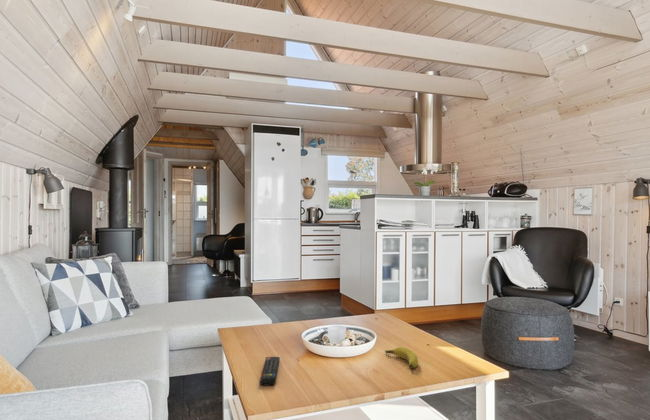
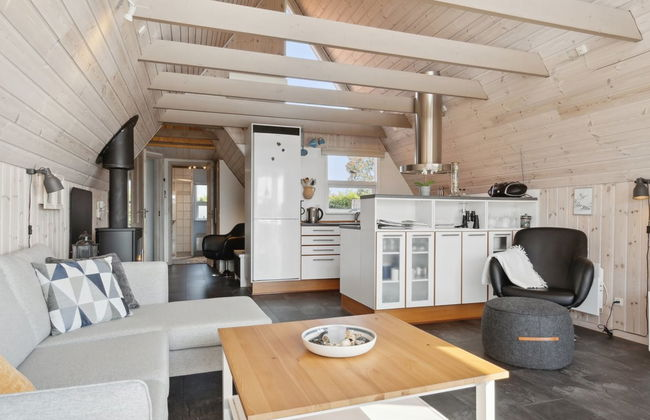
- banana [384,346,419,369]
- remote control [259,356,281,387]
